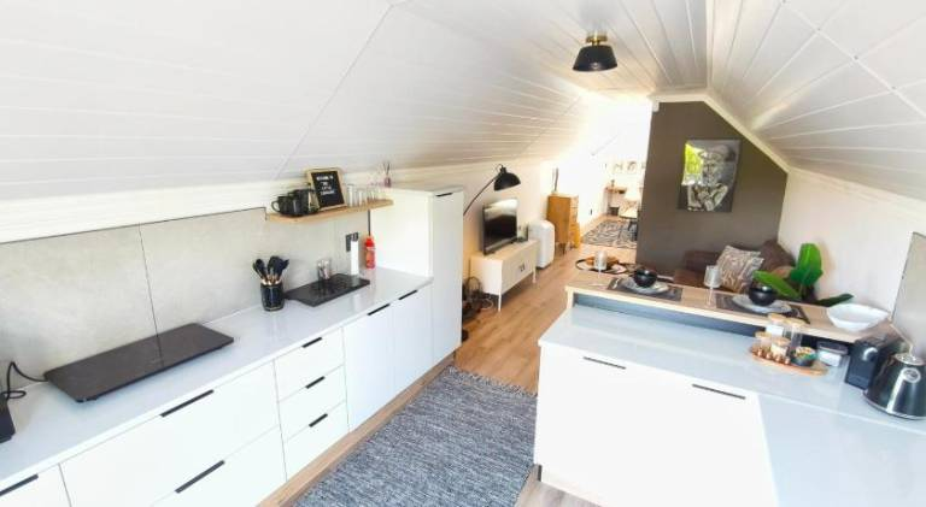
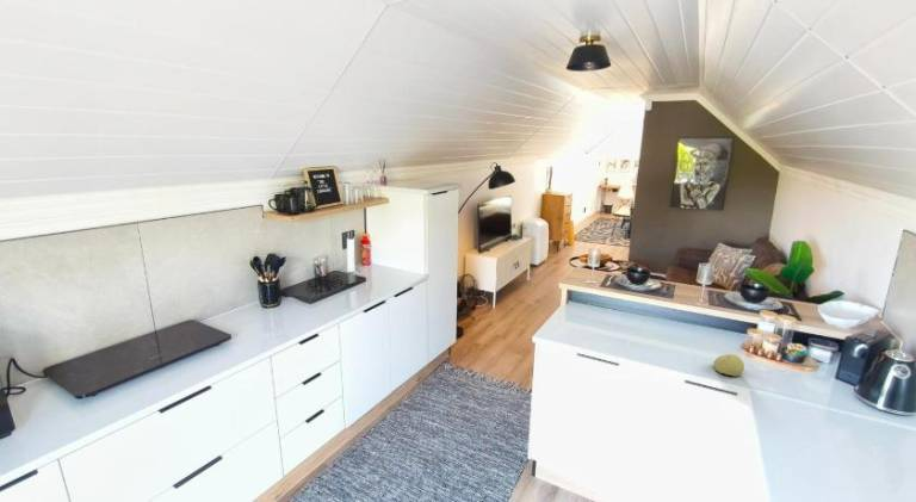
+ fruit [713,353,745,377]
